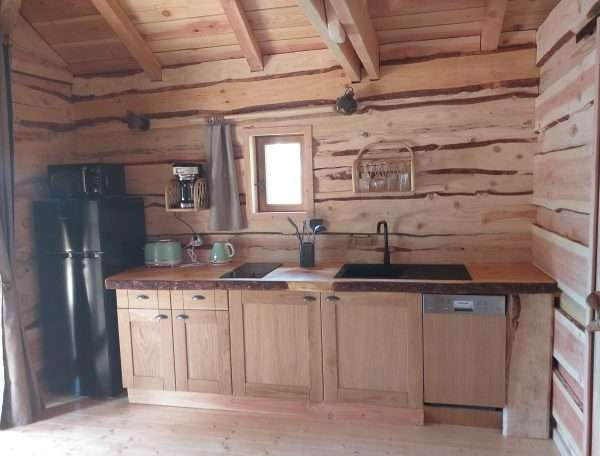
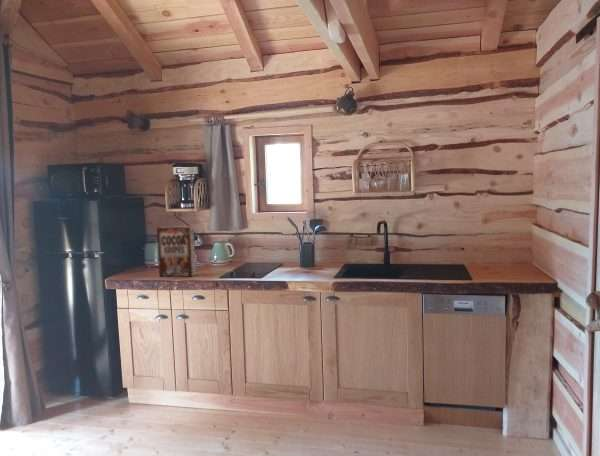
+ cereal box [156,225,196,277]
